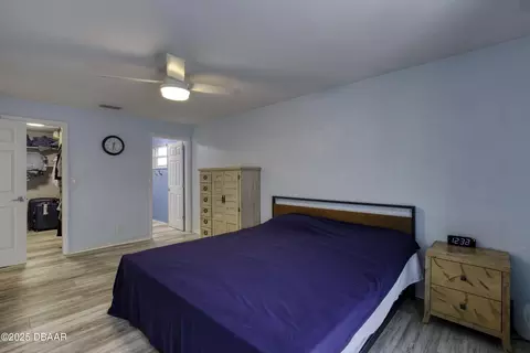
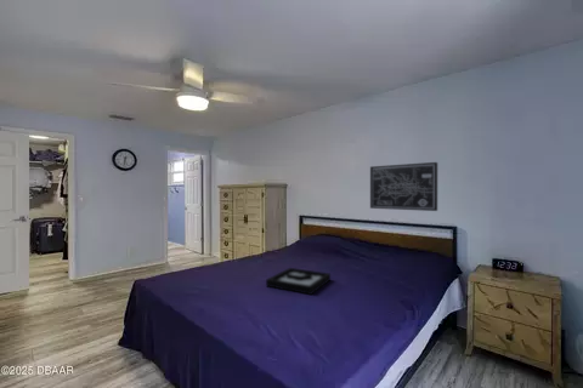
+ wall art [369,161,438,212]
+ decorative tray [265,267,332,296]
